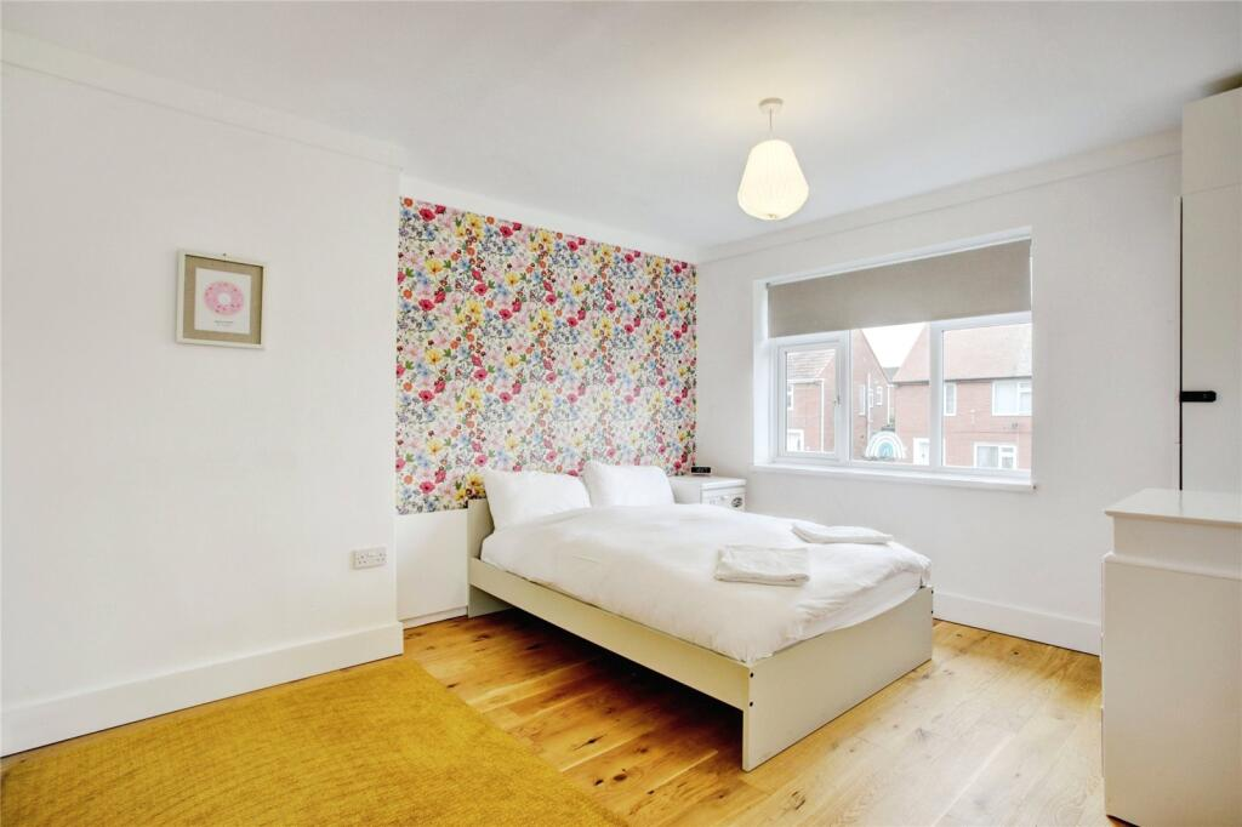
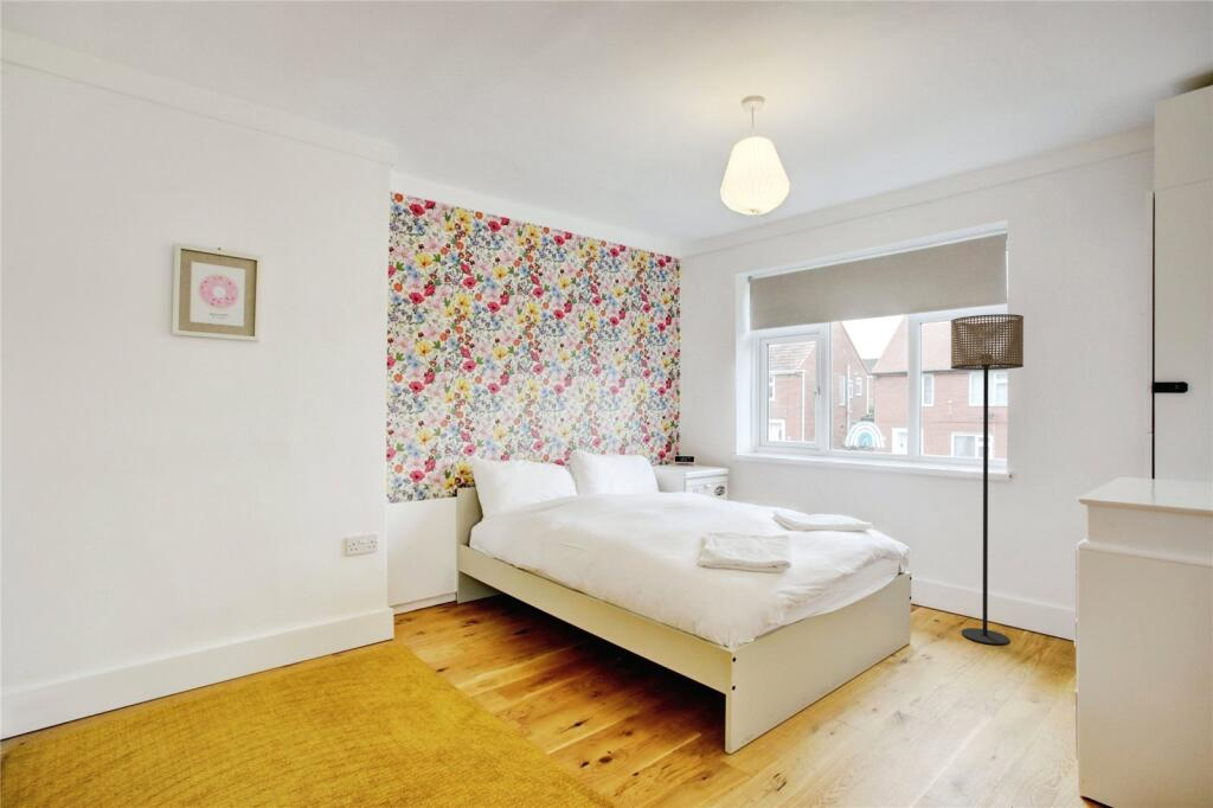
+ floor lamp [949,313,1025,646]
